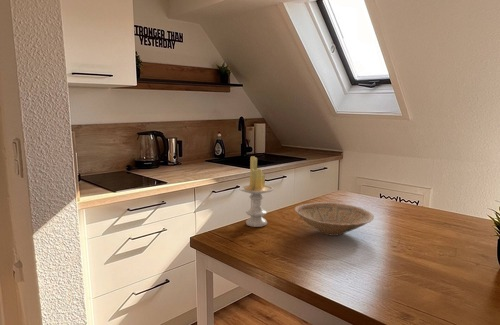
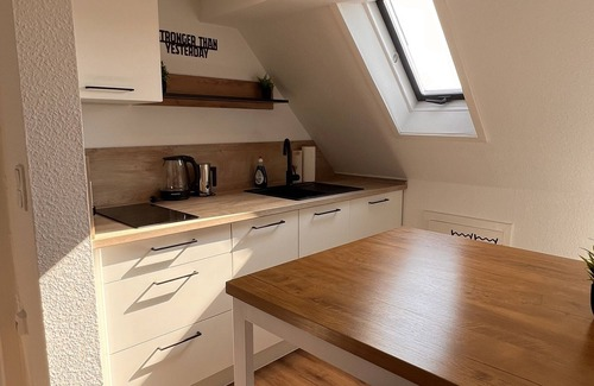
- bowl [294,201,375,237]
- candle [238,155,275,228]
